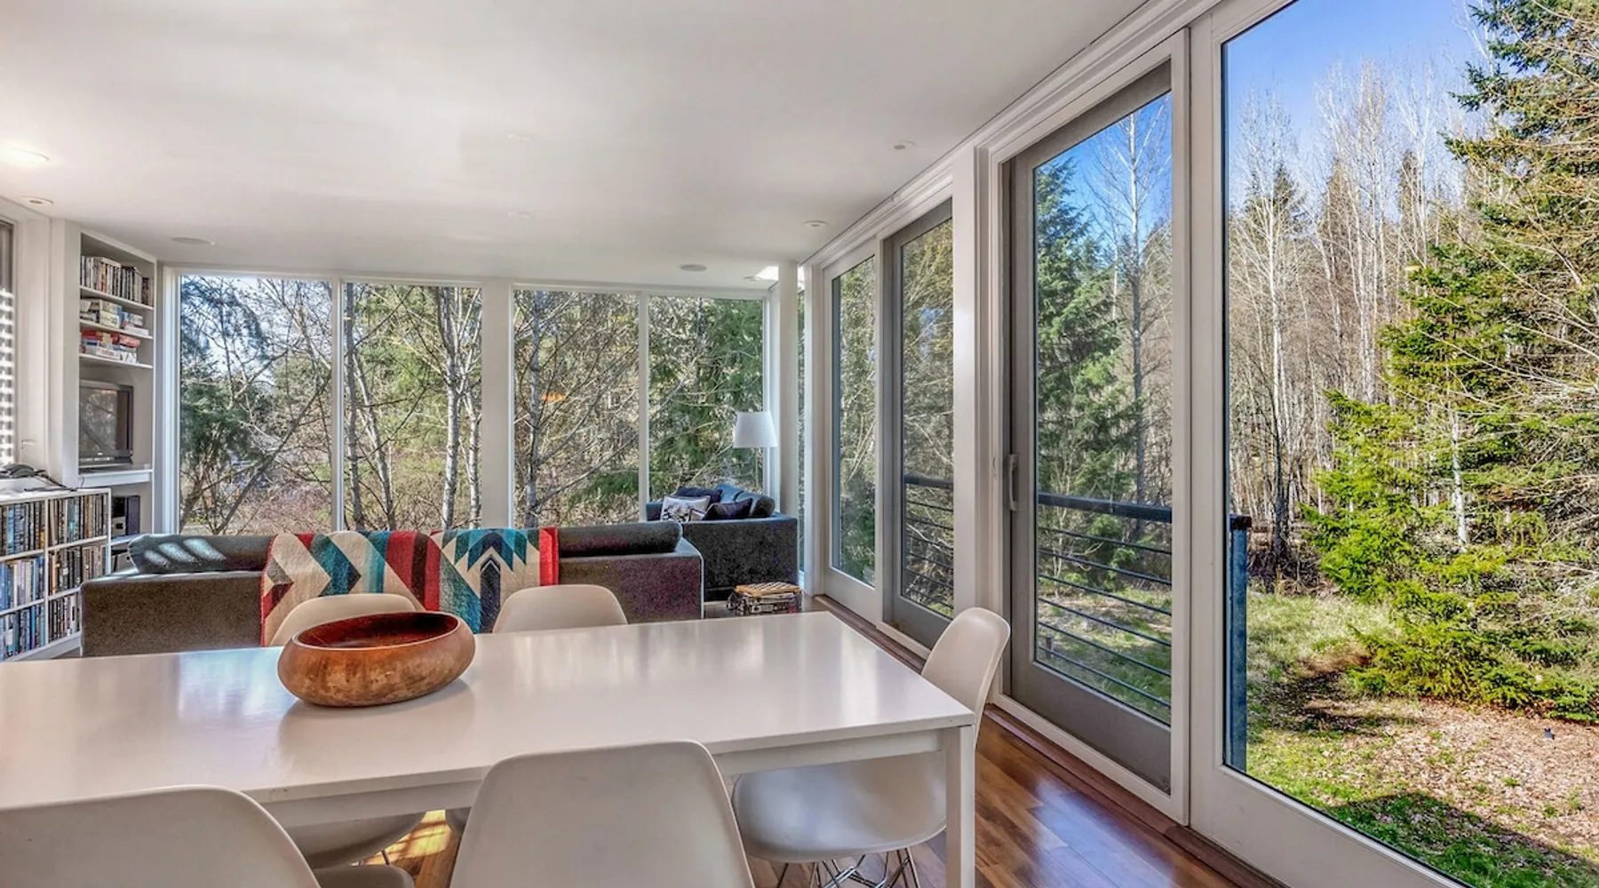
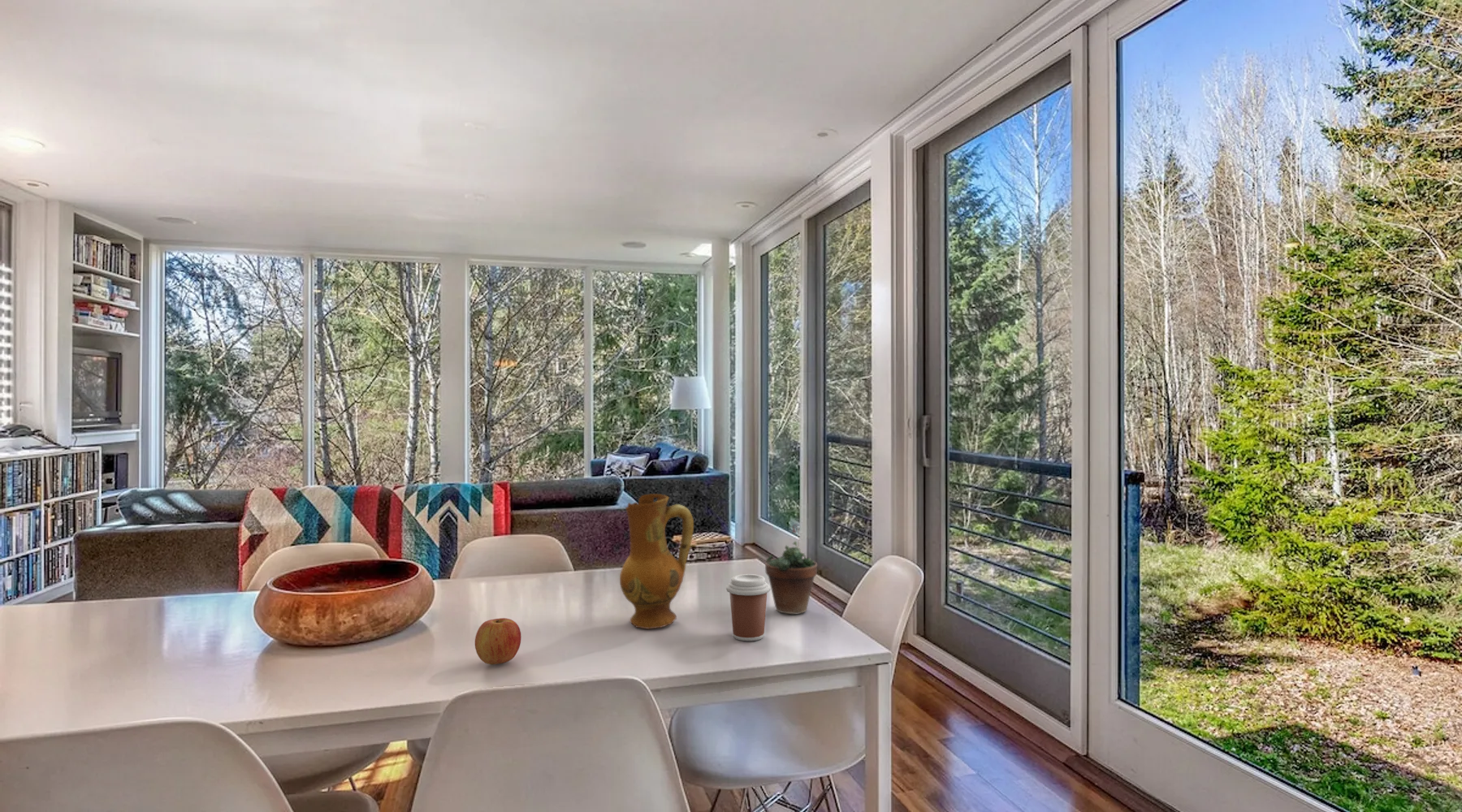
+ apple [474,617,522,665]
+ coffee cup [725,573,771,641]
+ ceramic jug [619,493,694,630]
+ succulent plant [764,524,818,615]
